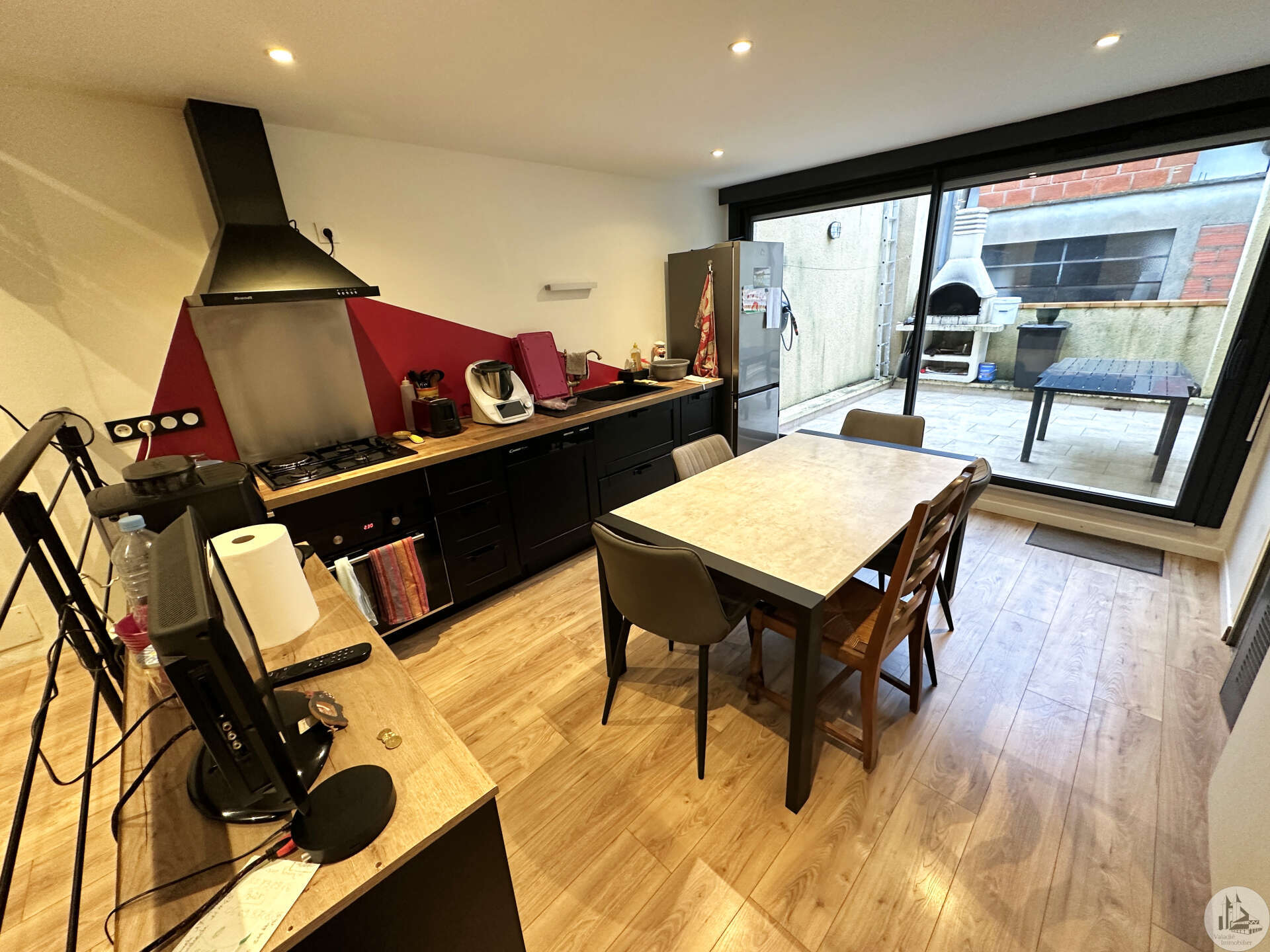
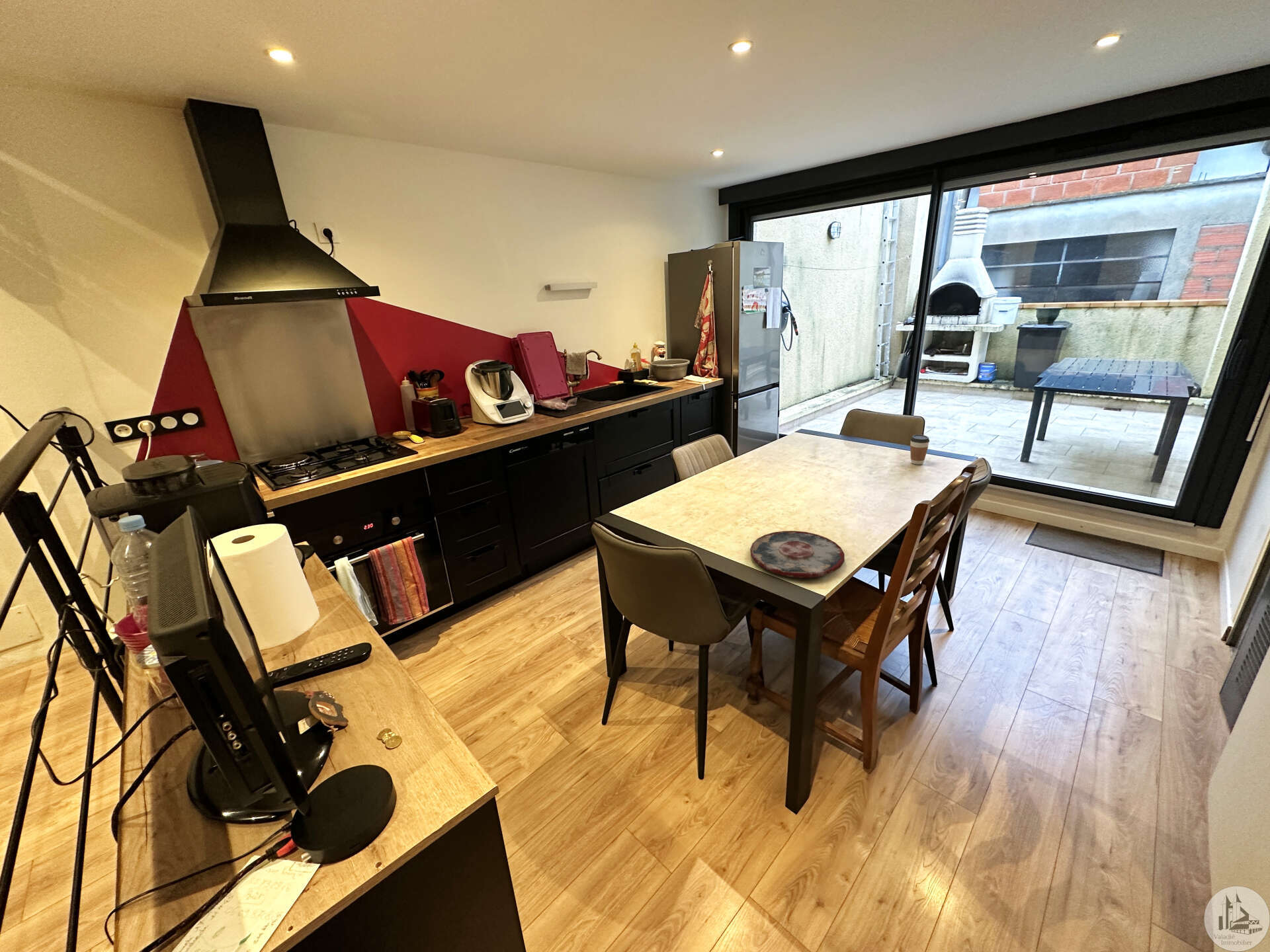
+ plate [749,530,845,578]
+ coffee cup [910,434,930,465]
